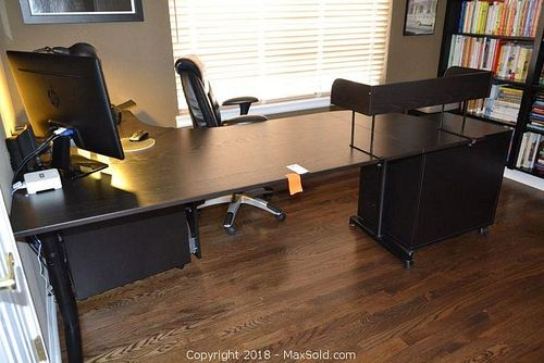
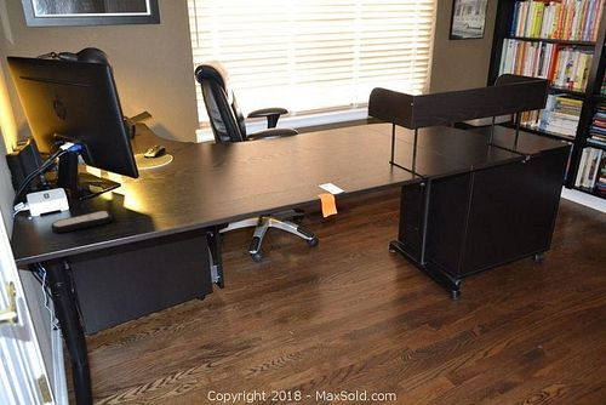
+ remote control [50,210,113,234]
